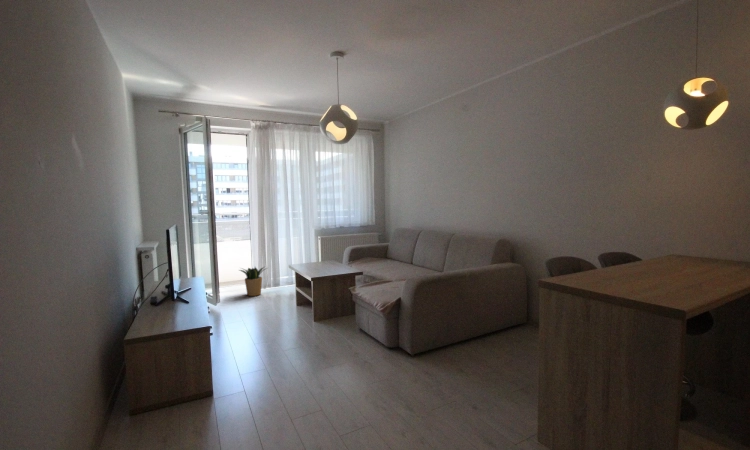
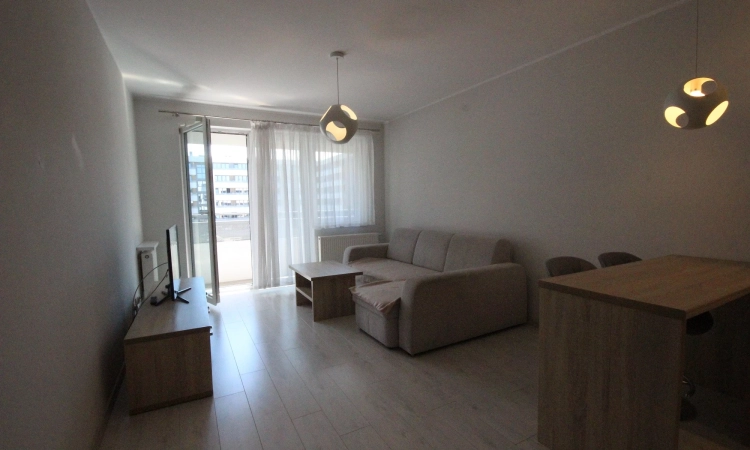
- potted plant [239,266,268,297]
